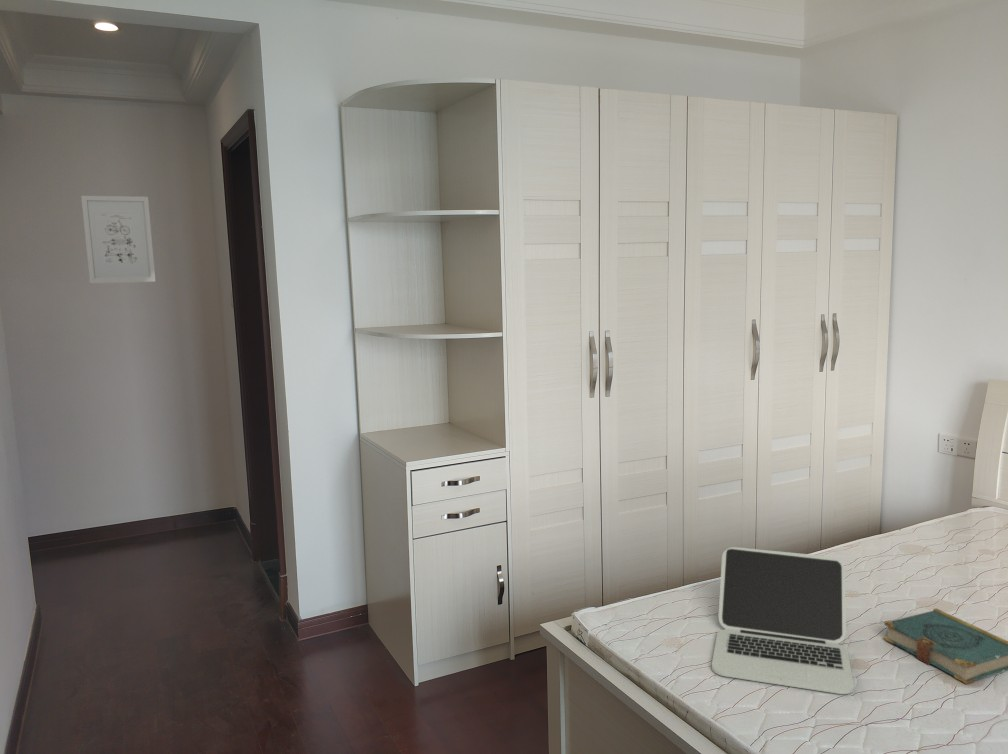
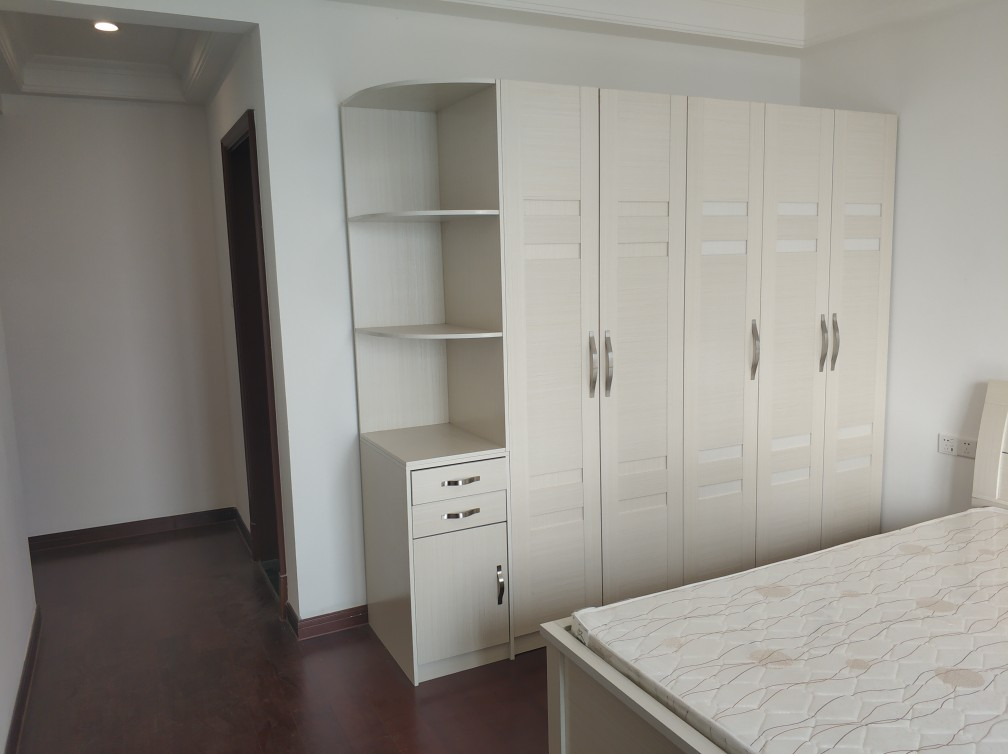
- wall art [80,195,156,285]
- laptop [711,546,855,695]
- book [883,607,1008,685]
